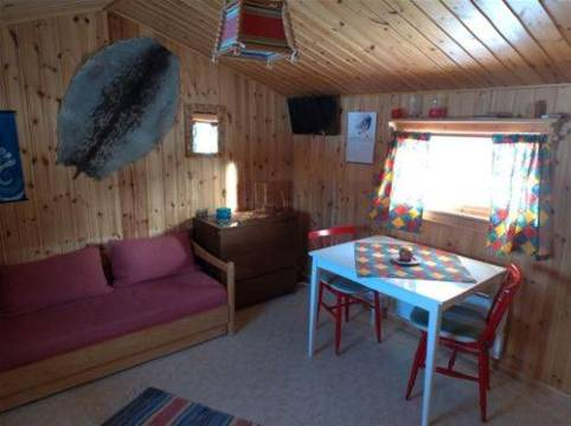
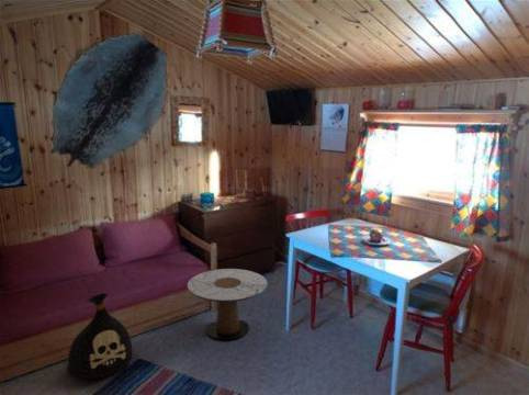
+ bag [65,292,133,380]
+ side table [187,268,268,341]
